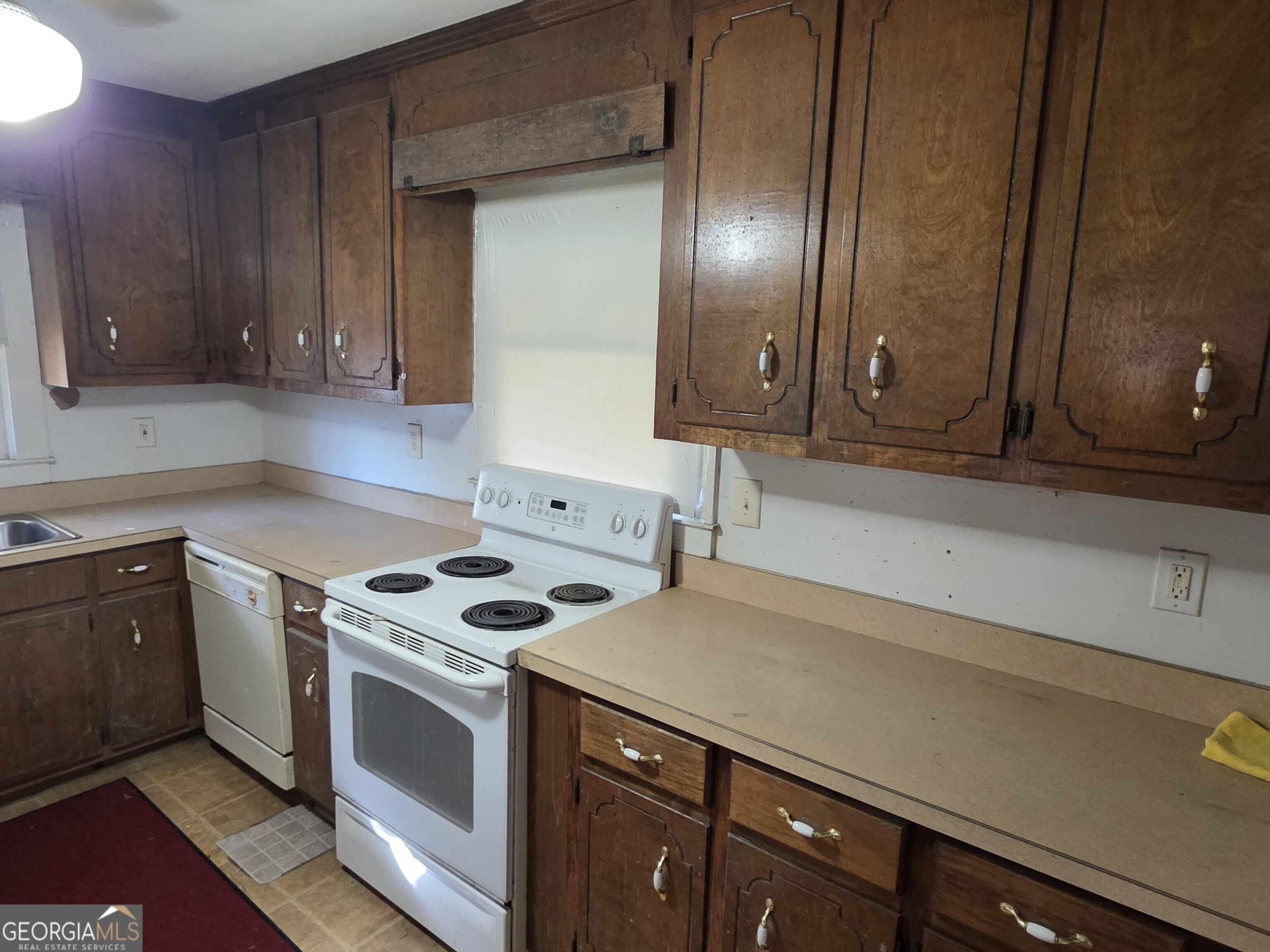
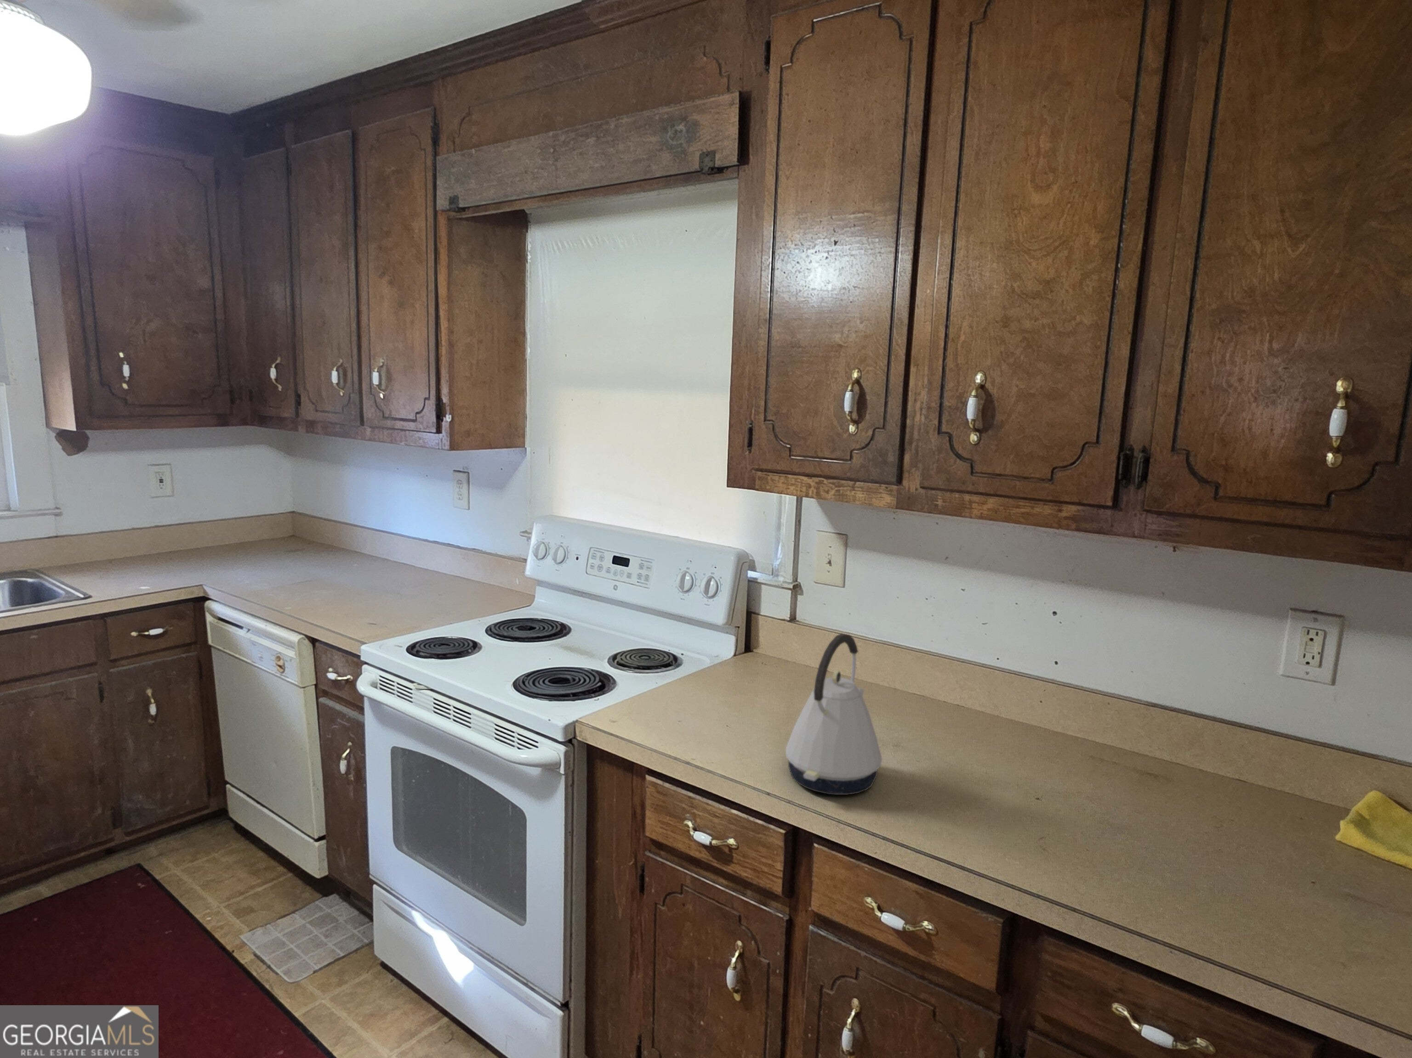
+ kettle [785,633,883,796]
